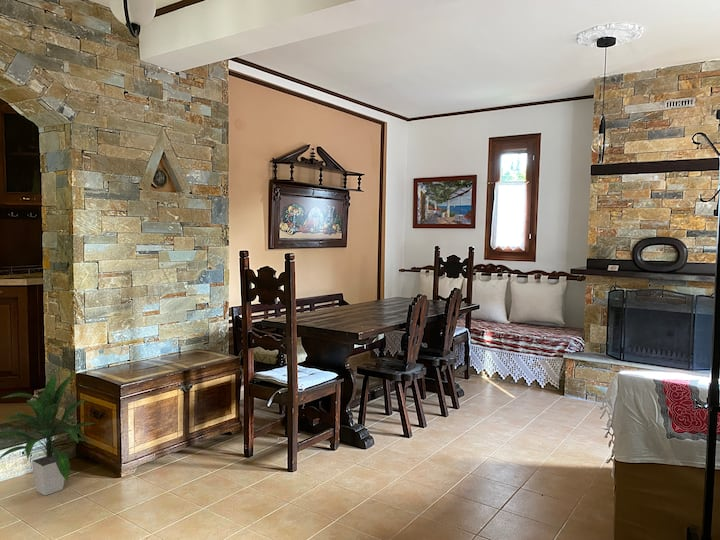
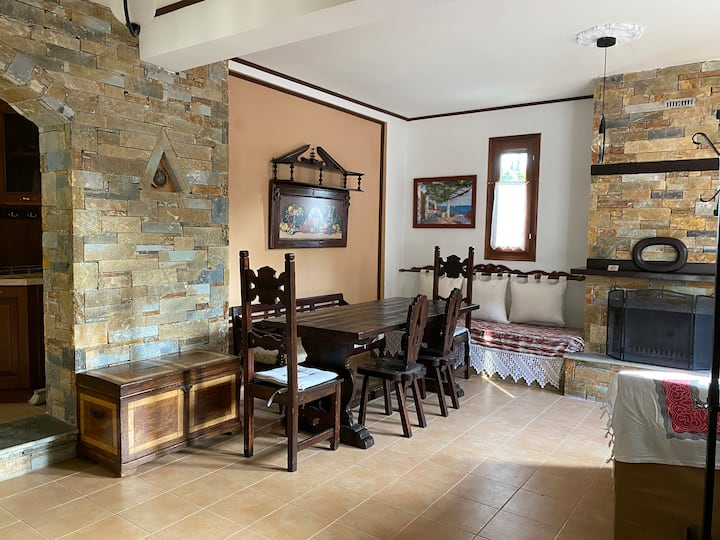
- indoor plant [0,370,96,496]
